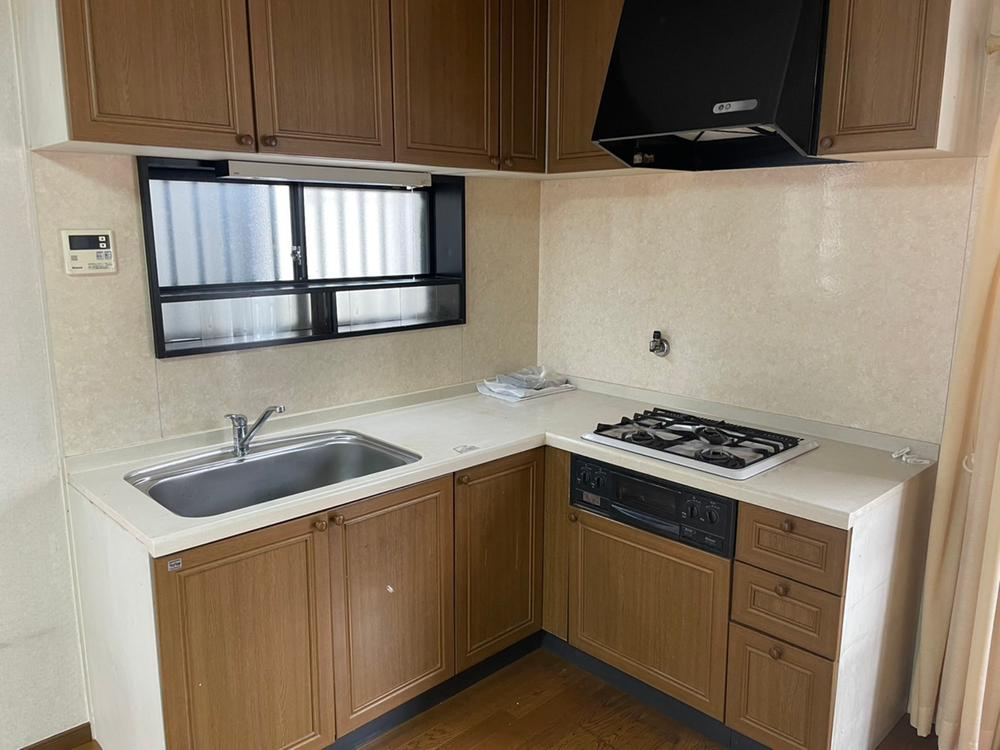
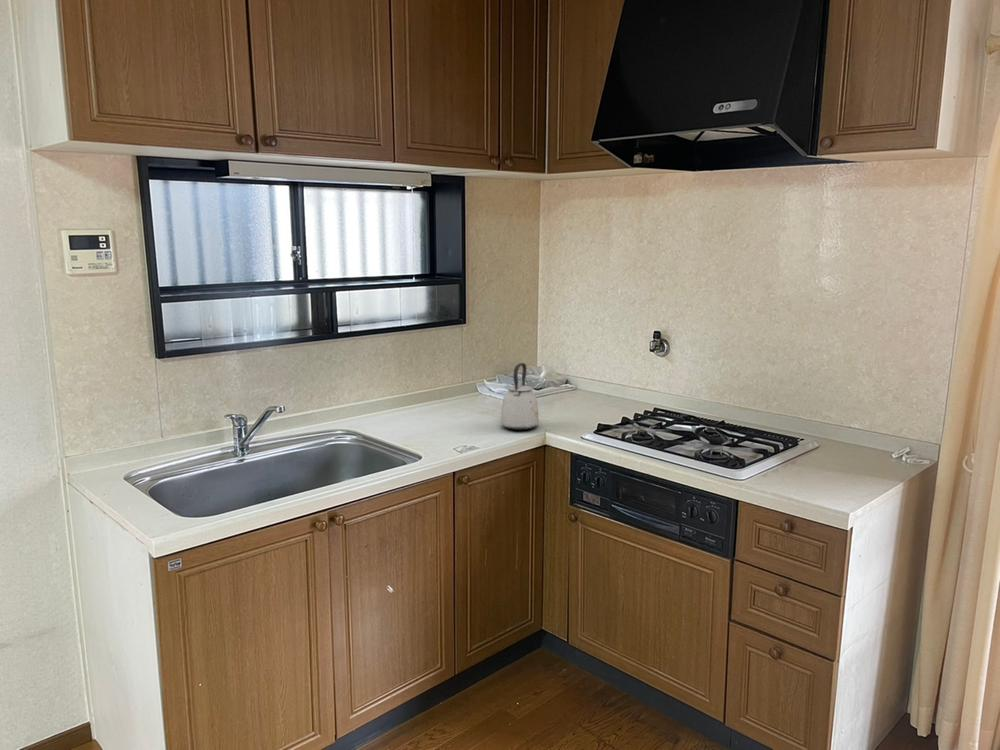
+ kettle [500,362,540,431]
